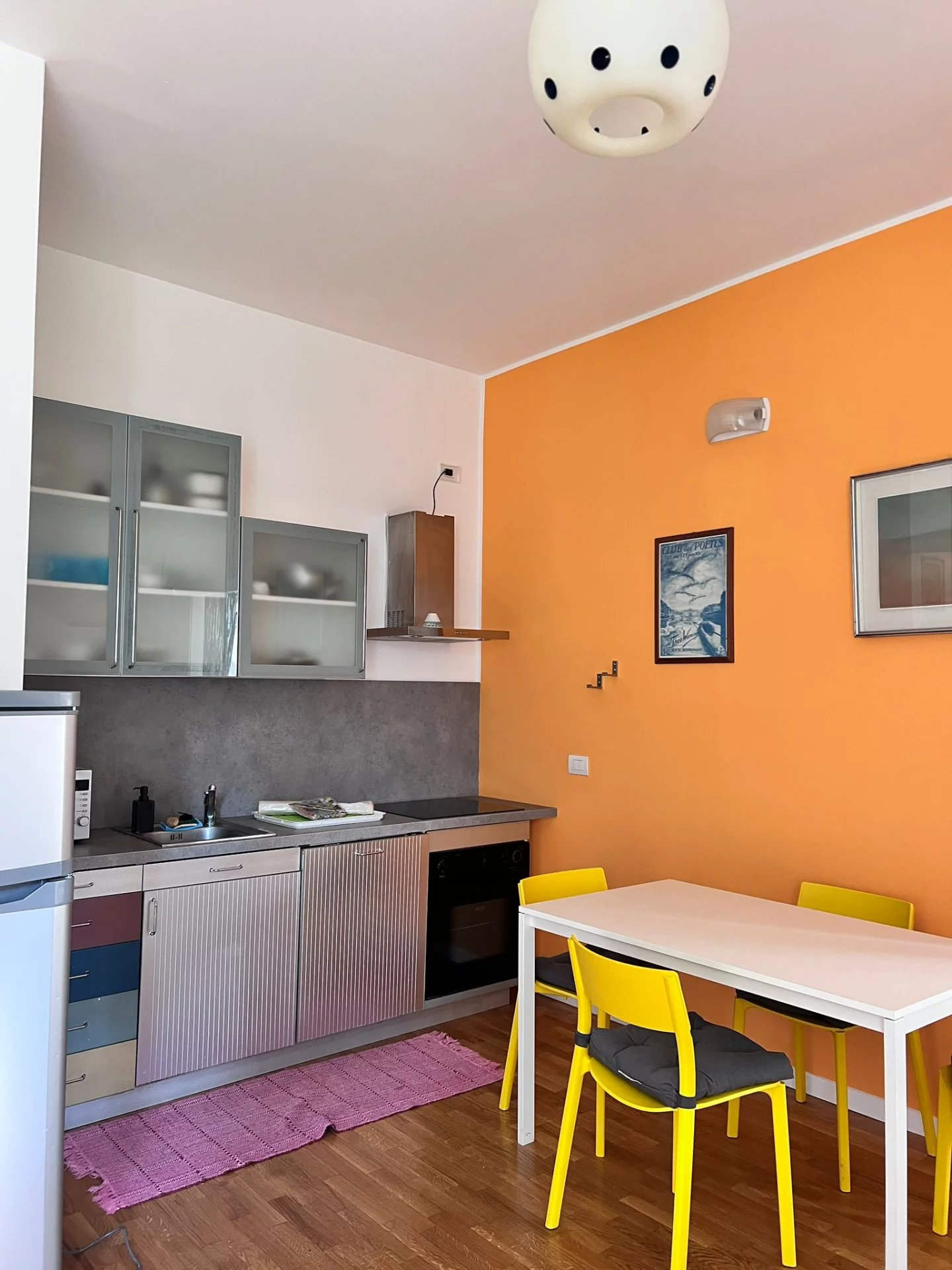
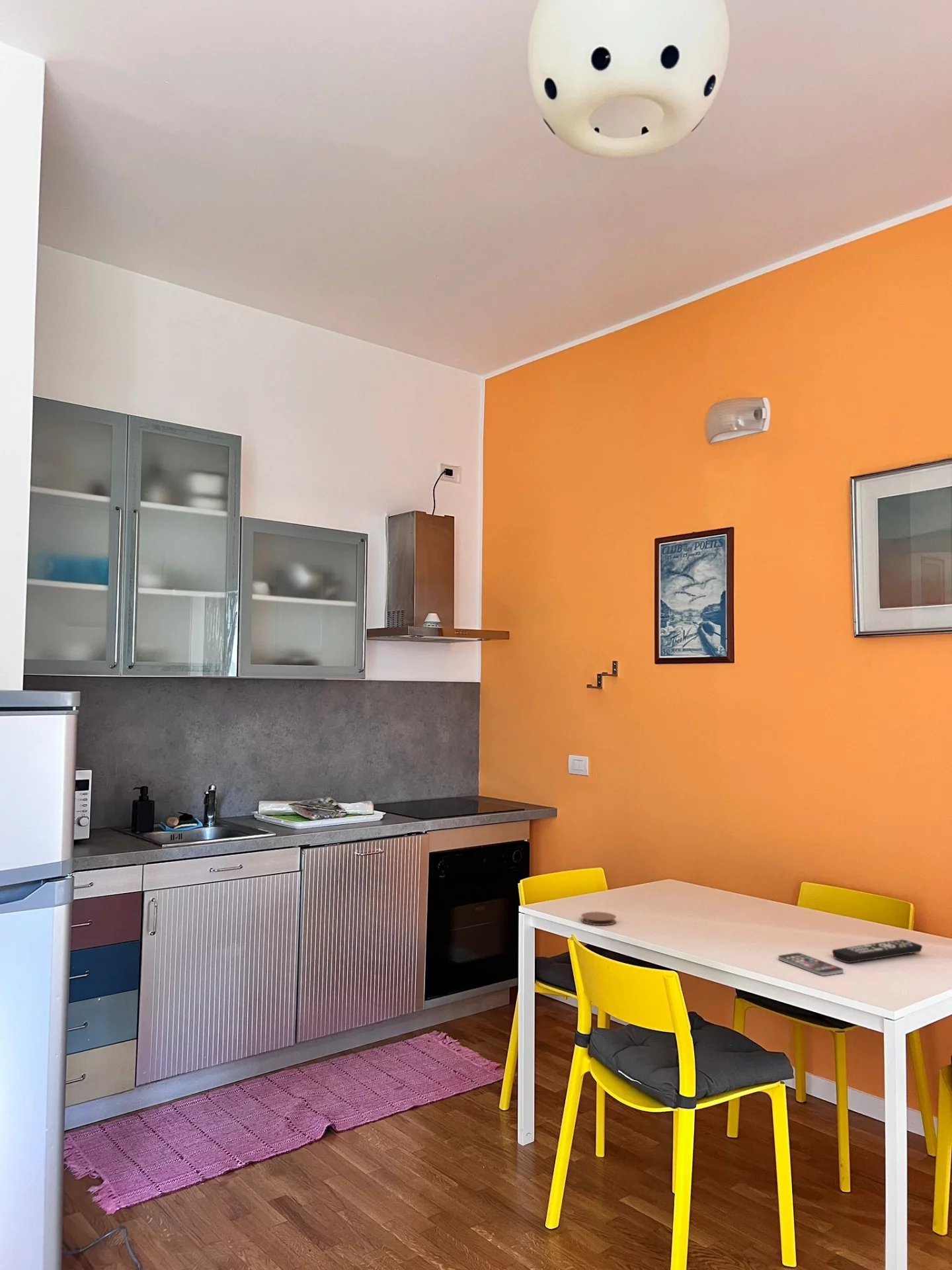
+ coaster [580,911,617,926]
+ smartphone [778,952,844,976]
+ remote control [832,939,923,964]
